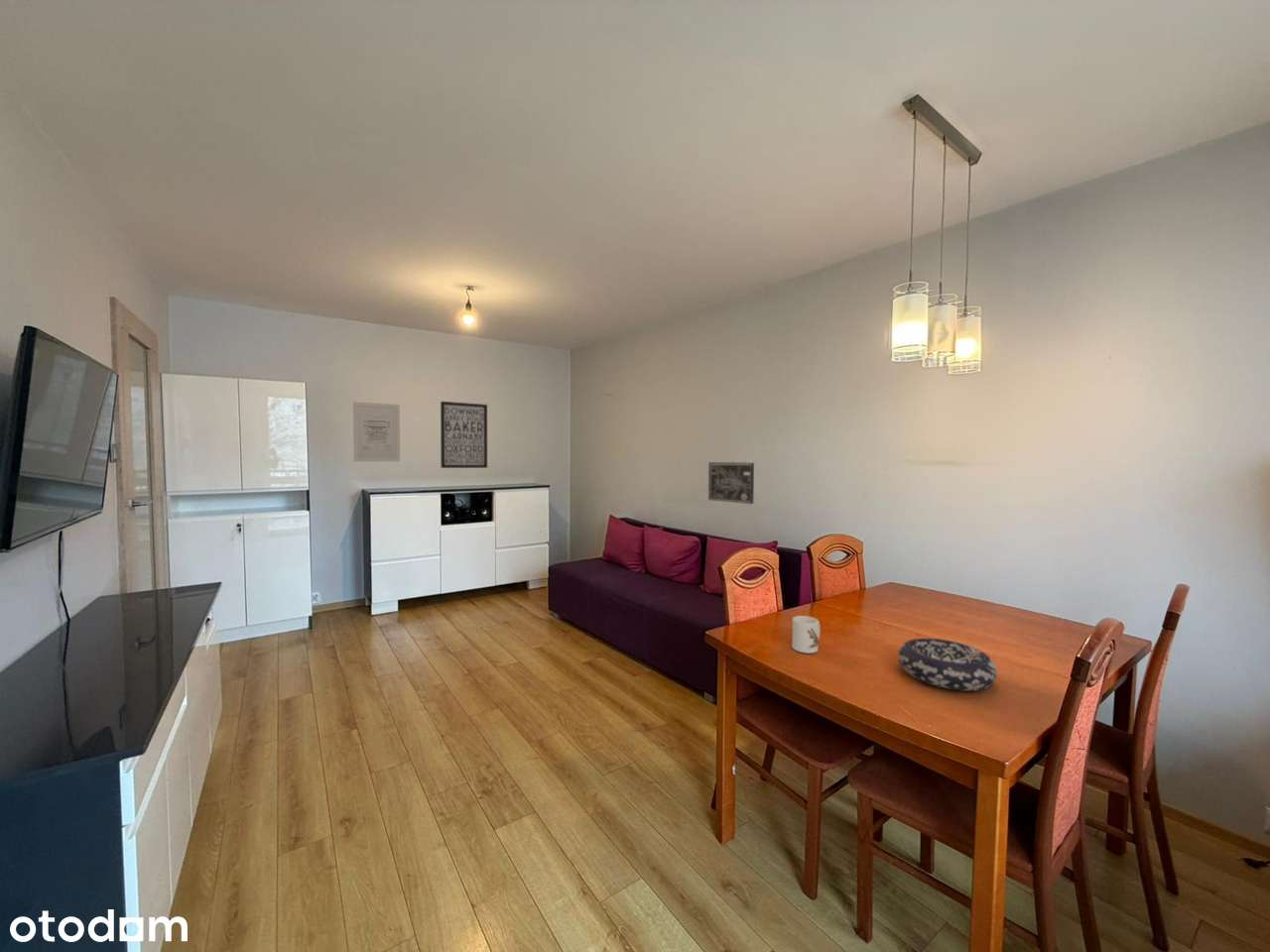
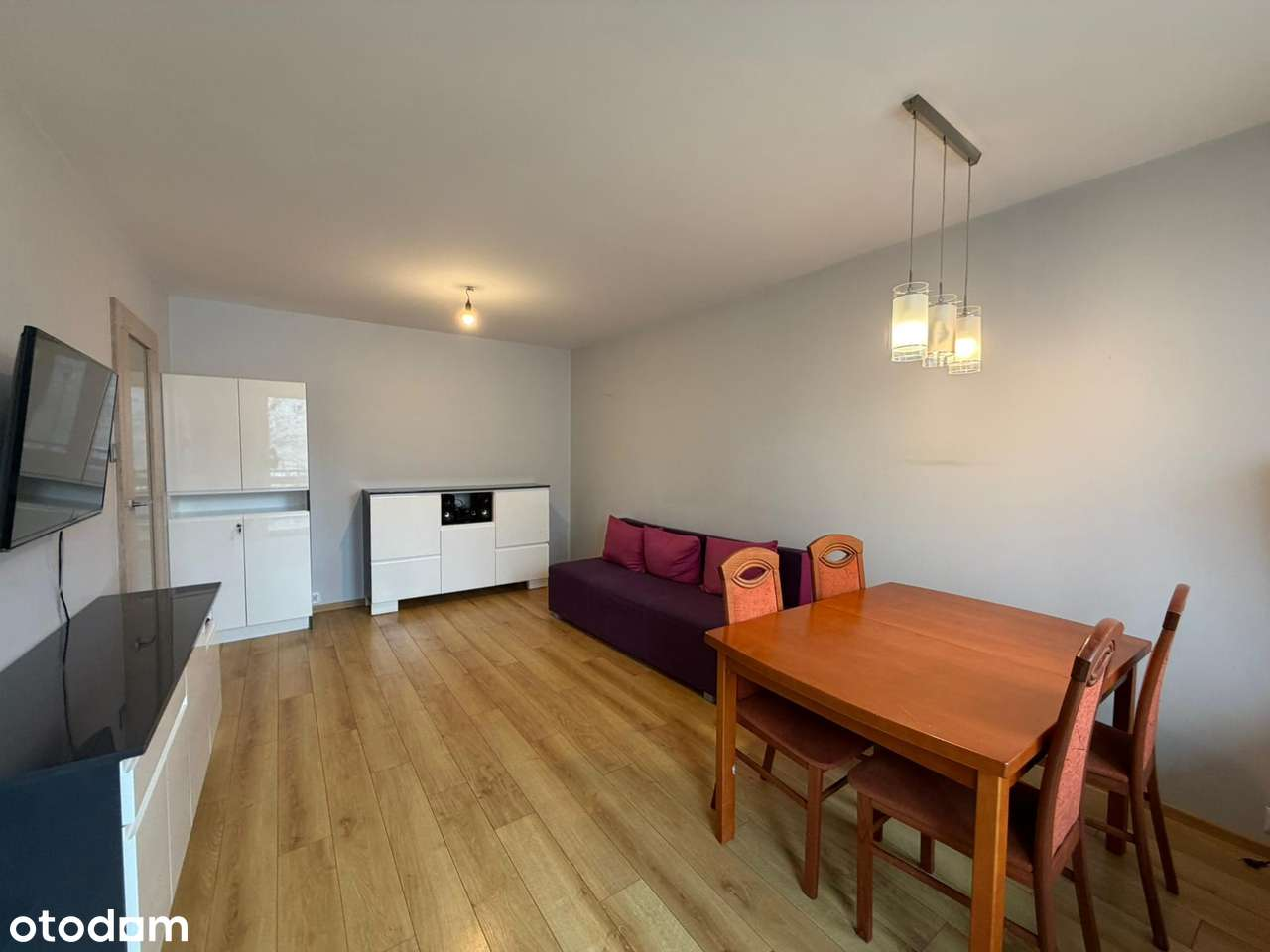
- wall art [440,401,488,469]
- mug [791,615,821,654]
- wall art [352,401,401,462]
- decorative bowl [897,638,998,692]
- wall art [707,461,755,505]
